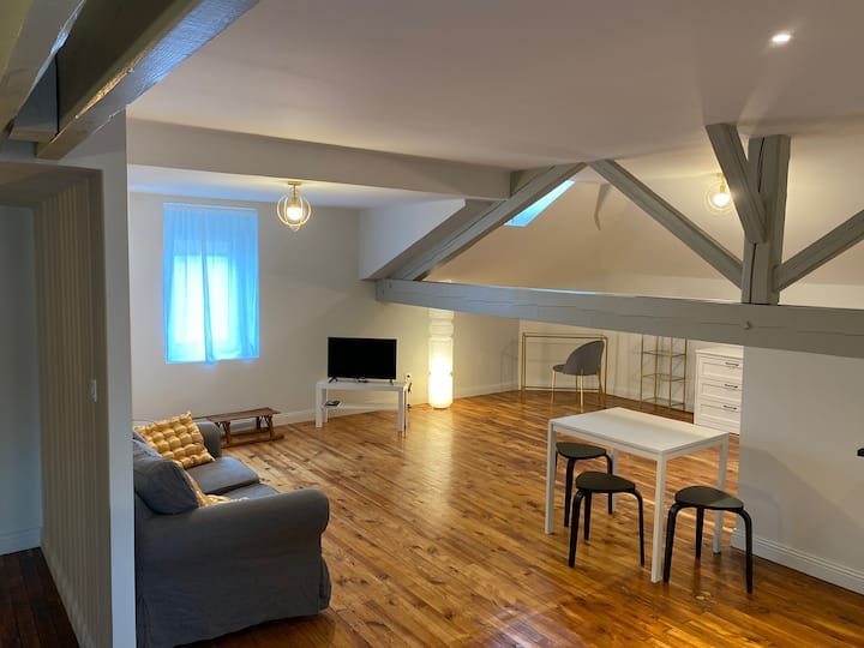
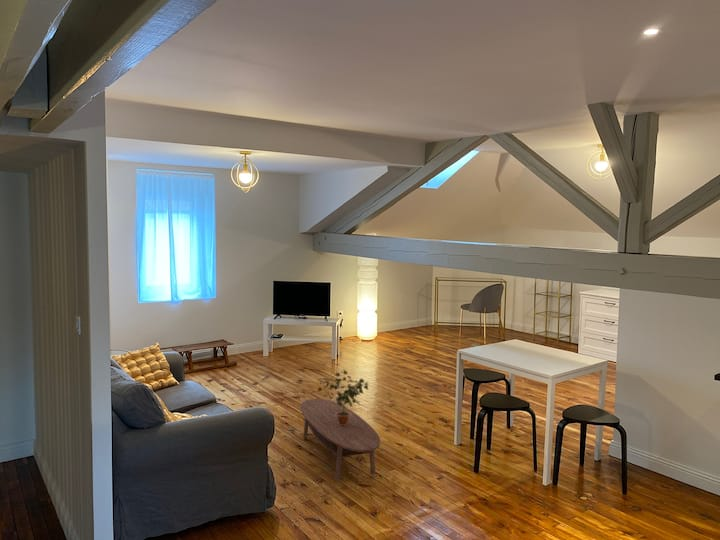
+ coffee table [300,398,381,481]
+ potted plant [316,369,371,425]
